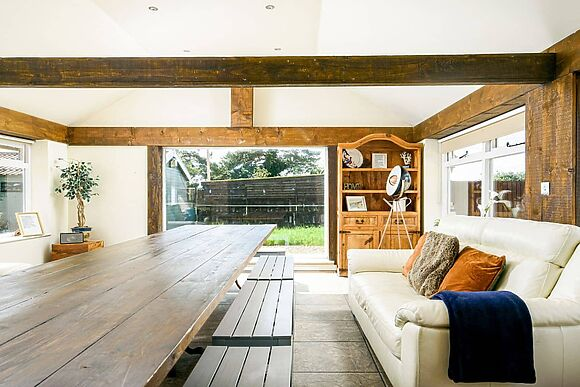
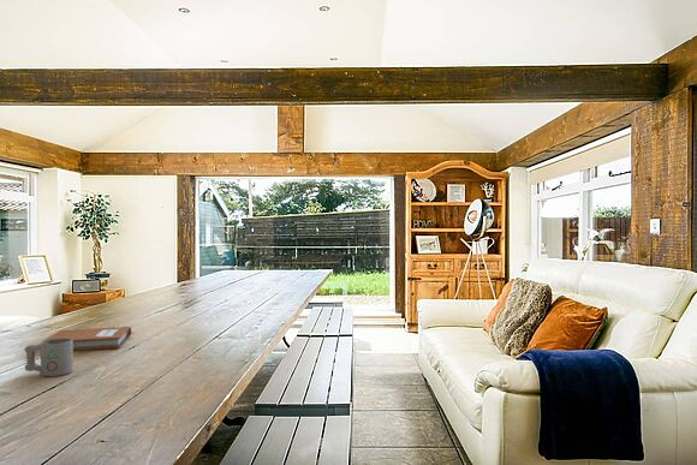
+ mug [24,338,75,377]
+ notebook [42,326,135,351]
